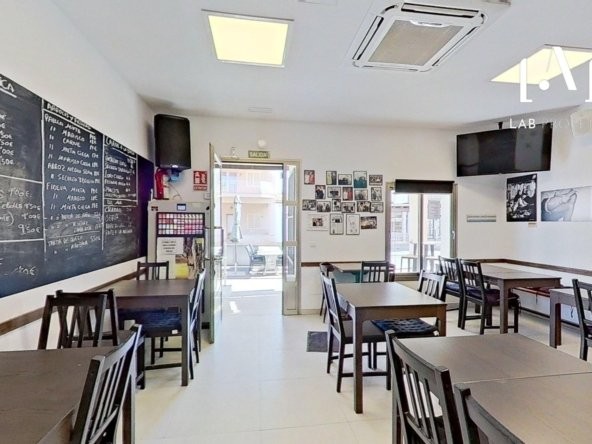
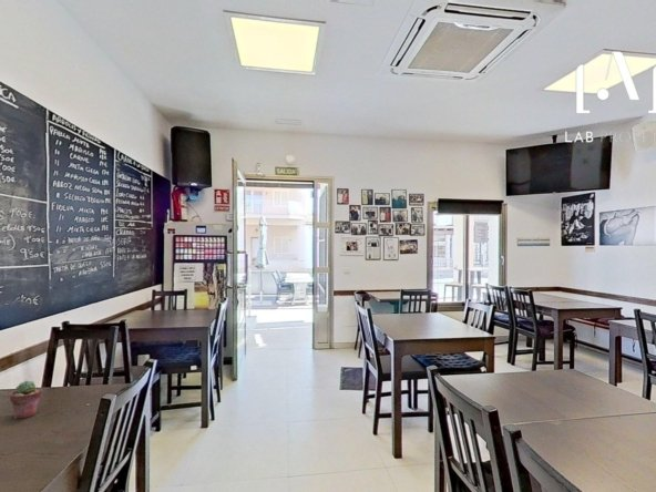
+ potted succulent [9,379,43,420]
